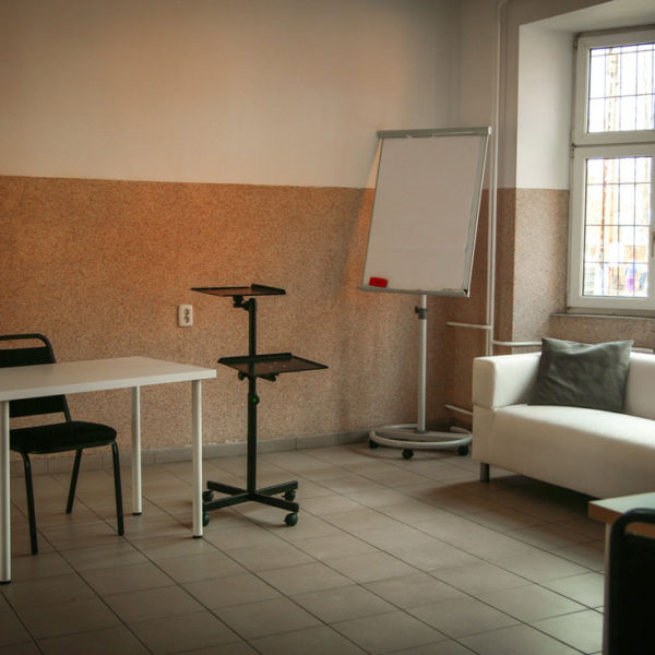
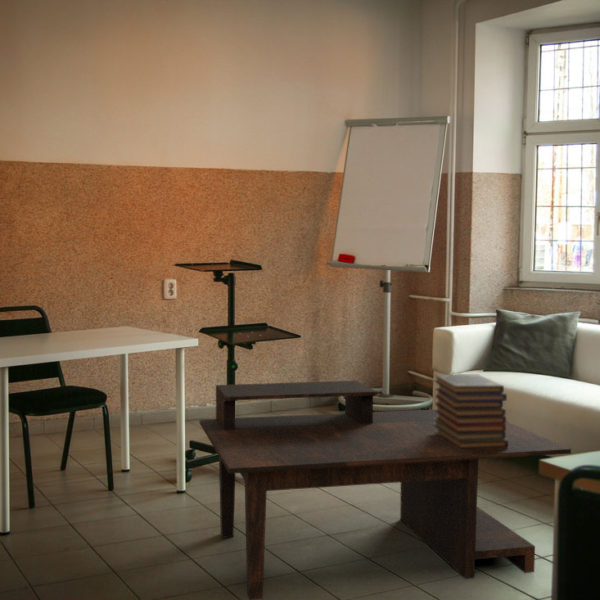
+ coffee table [199,380,572,600]
+ book stack [433,373,508,449]
